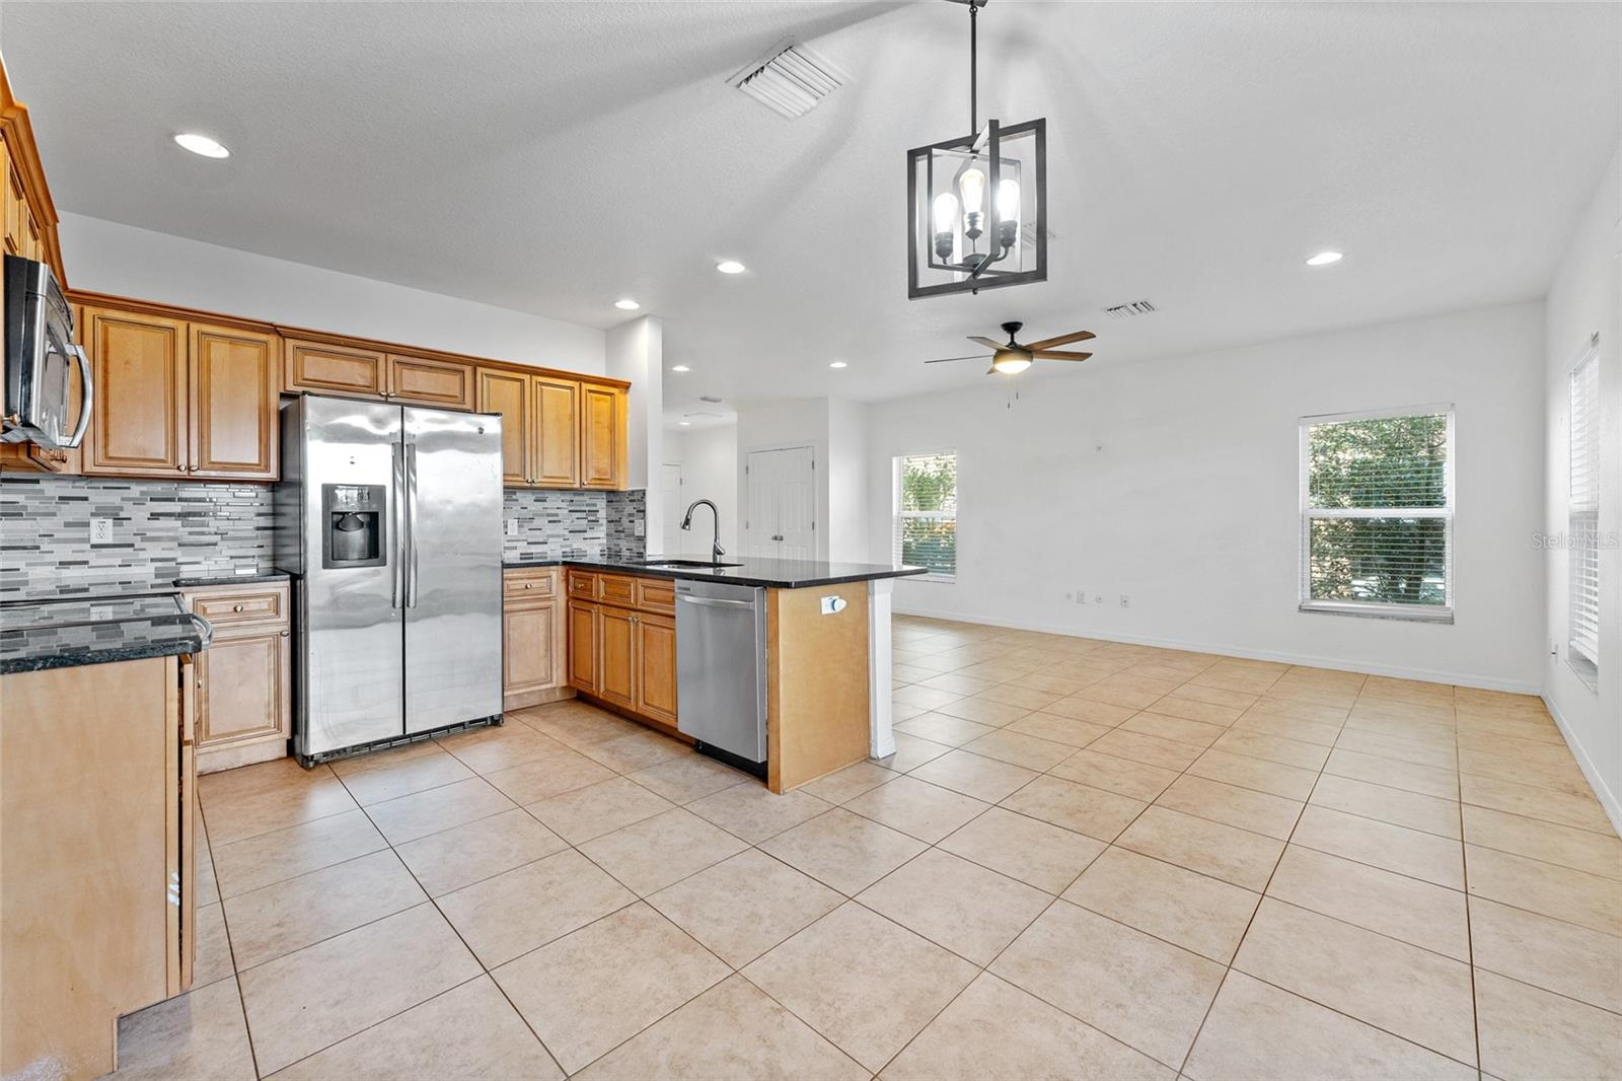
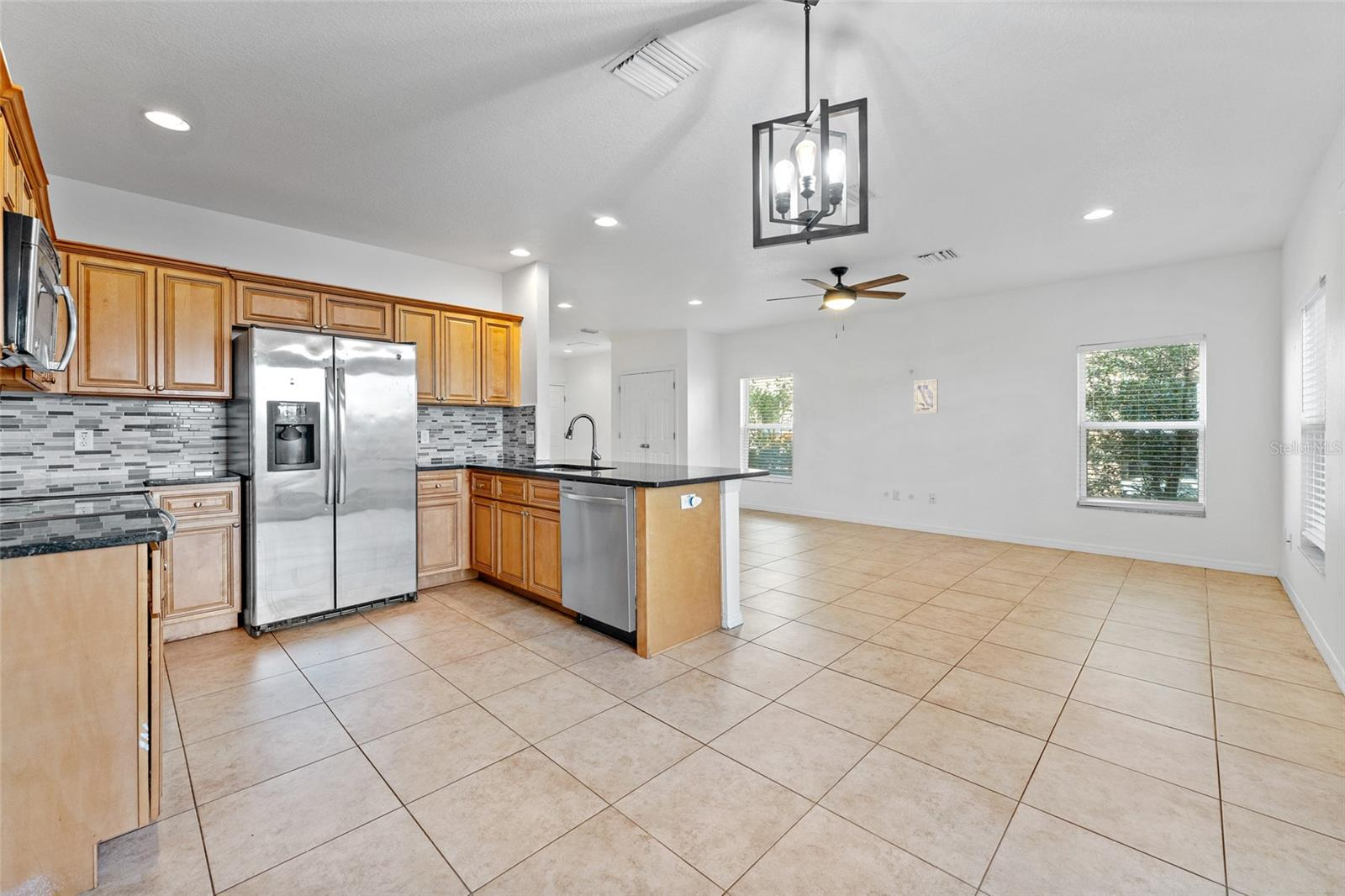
+ wall art [913,378,939,414]
